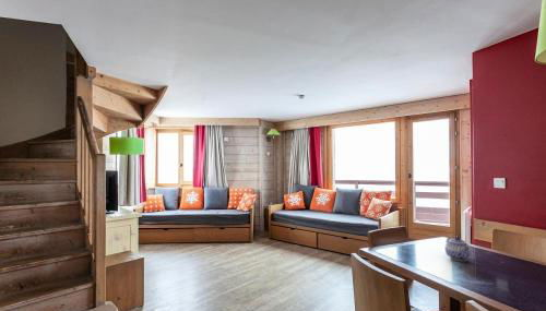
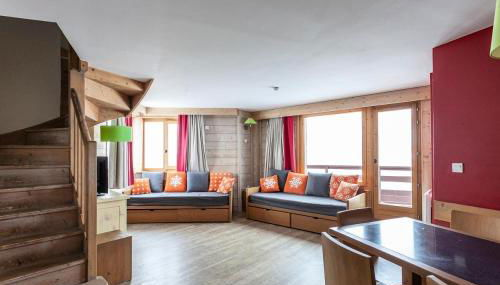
- teapot [444,236,472,262]
